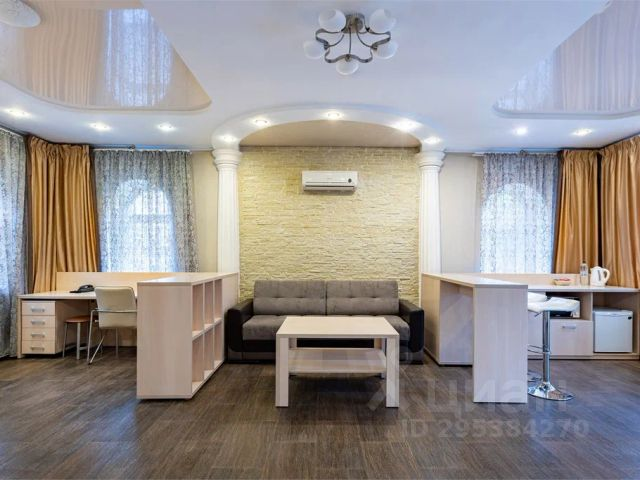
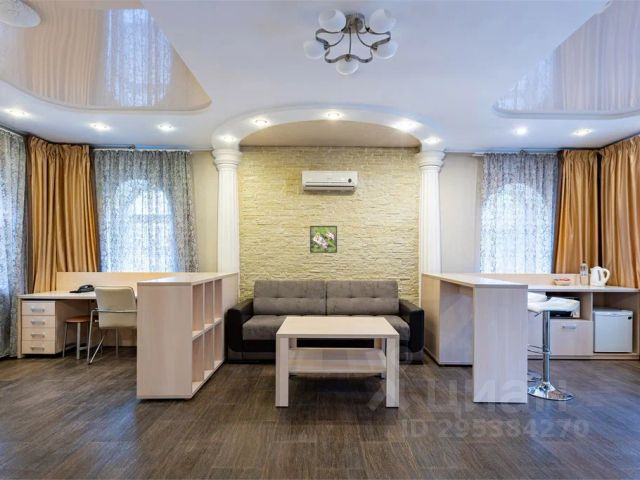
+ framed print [309,225,338,254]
